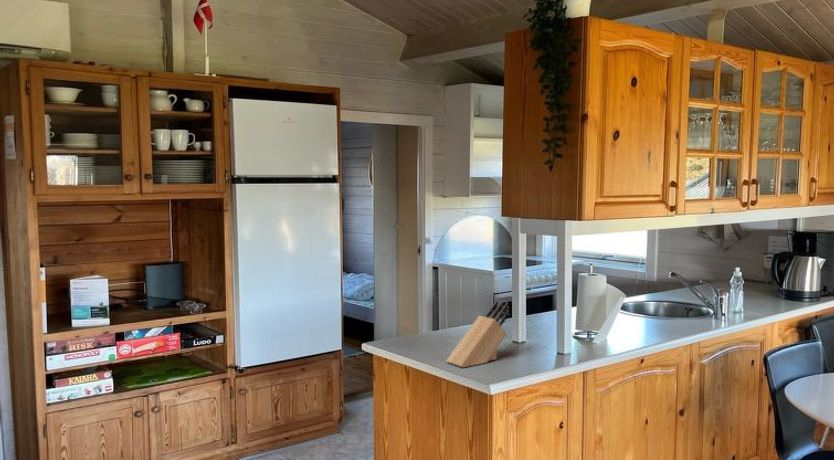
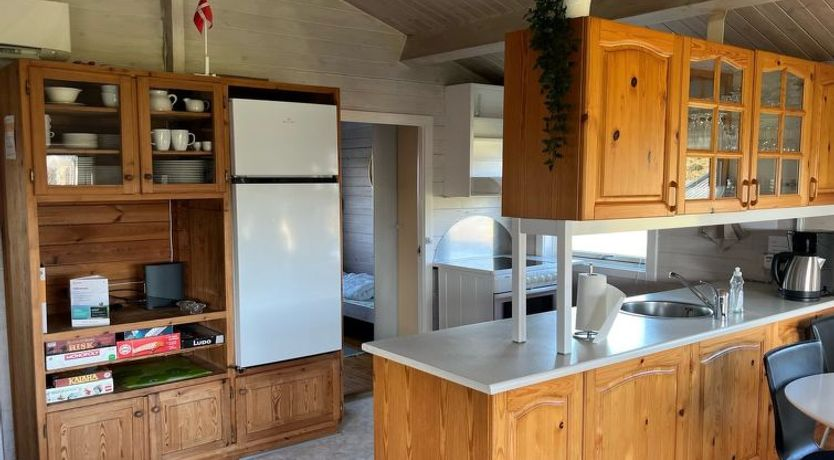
- knife block [445,300,511,368]
